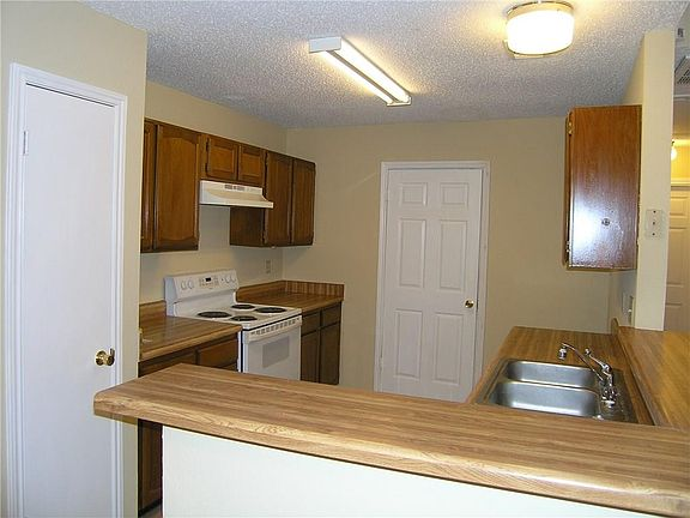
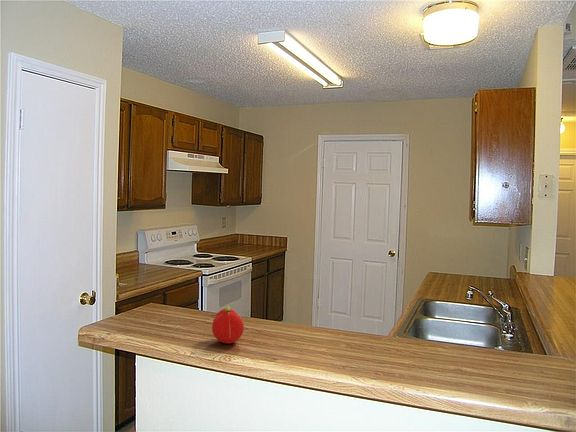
+ fruit [211,306,245,345]
